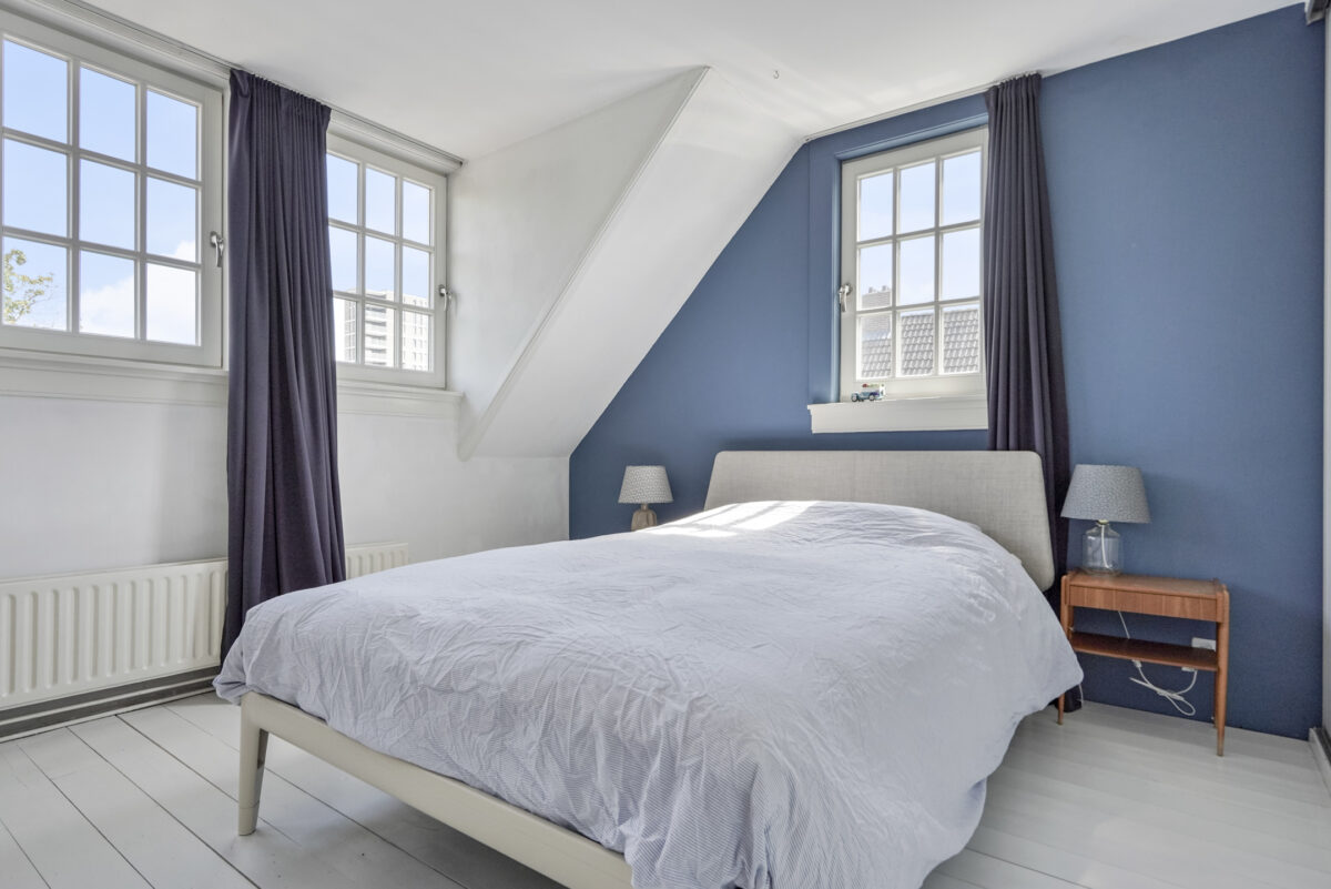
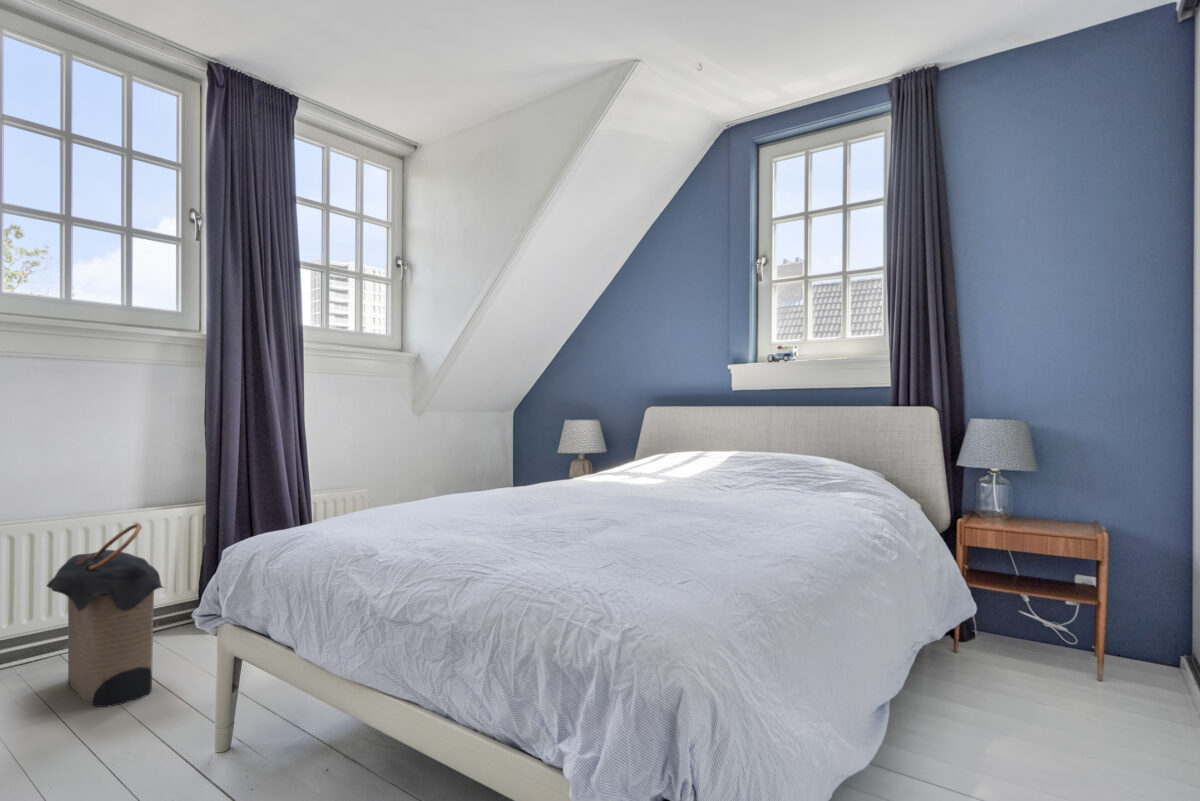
+ laundry hamper [46,522,167,708]
